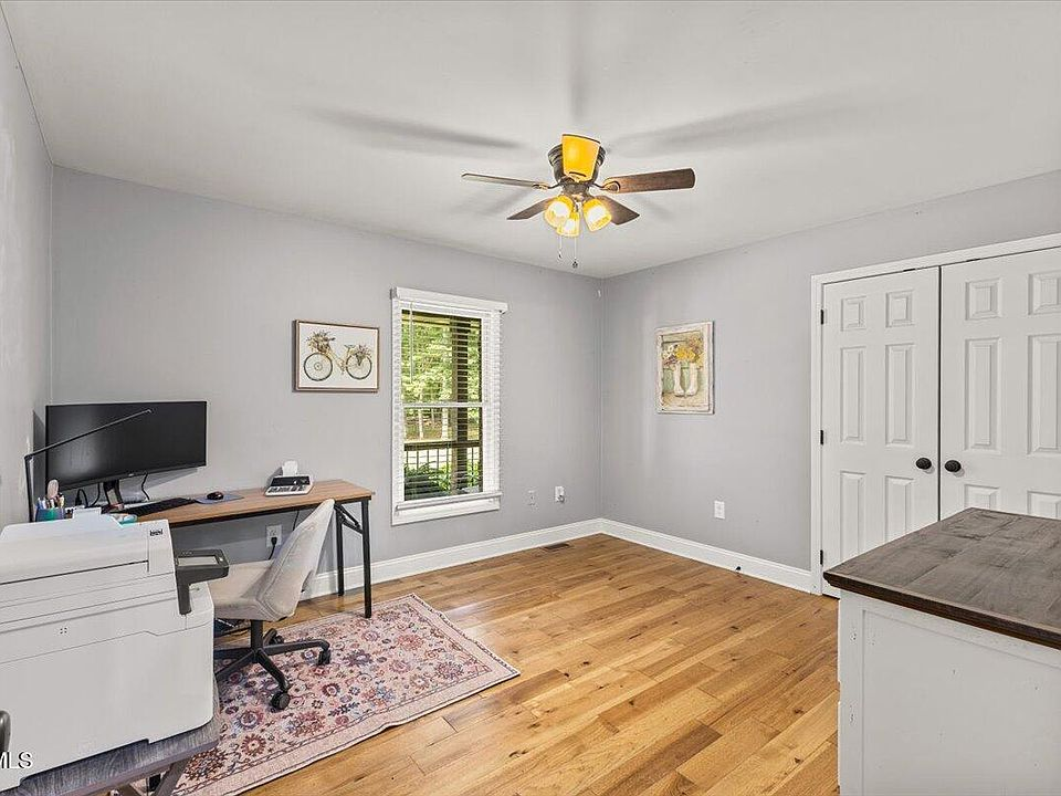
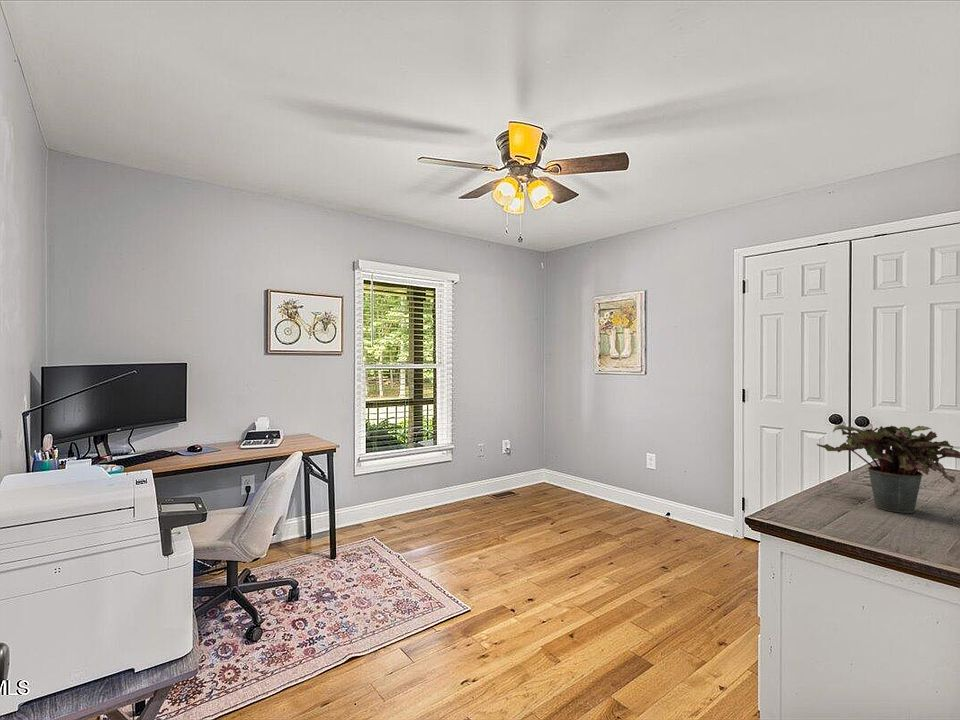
+ potted plant [816,424,960,514]
